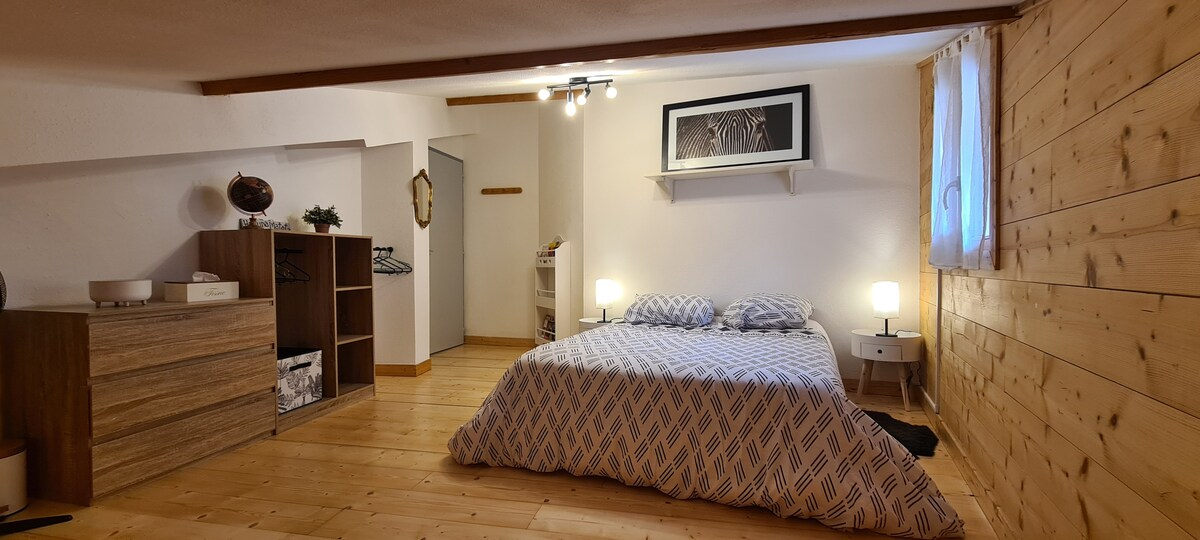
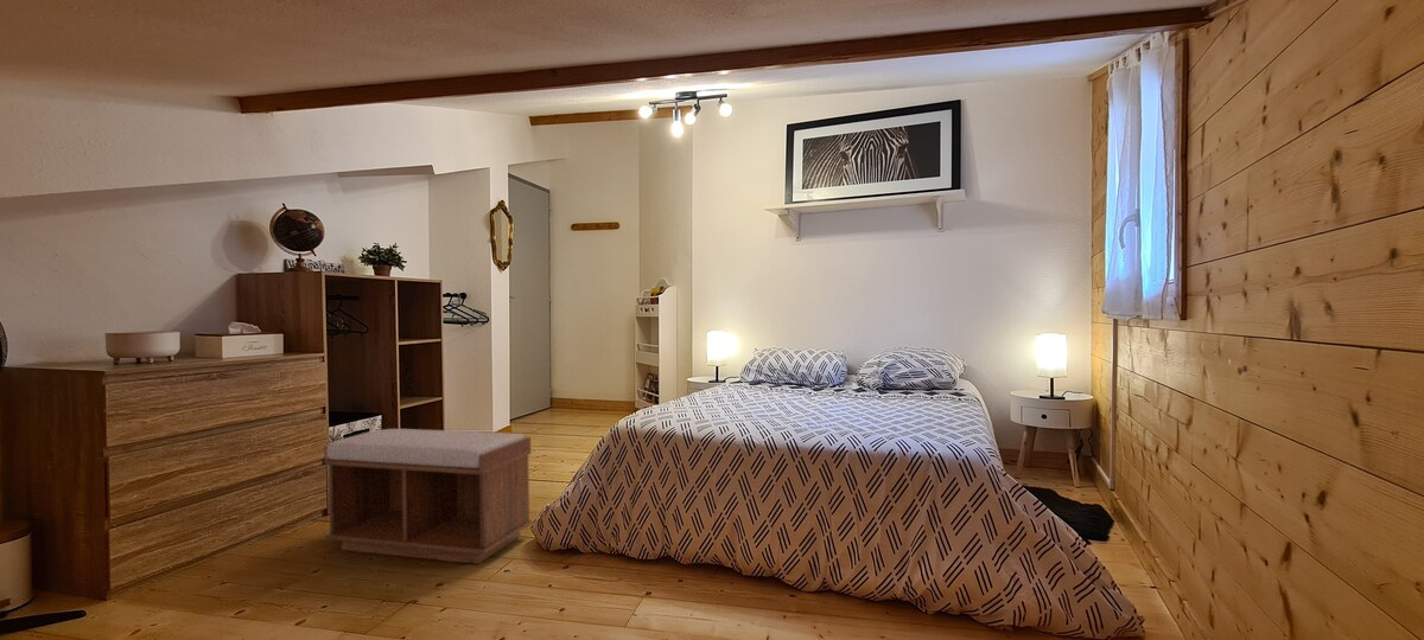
+ bench [323,428,533,565]
